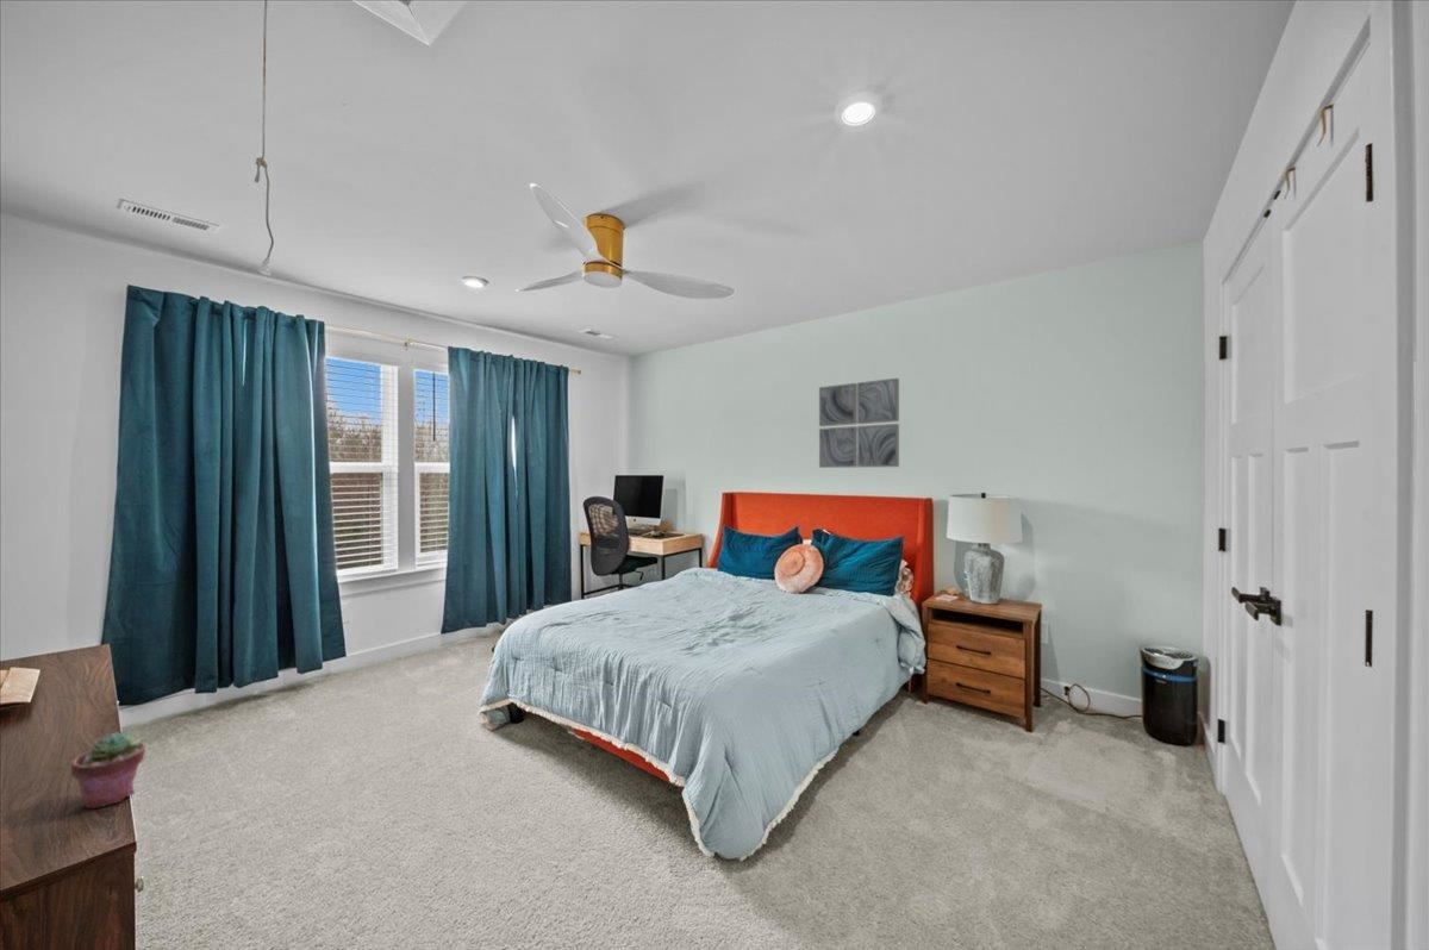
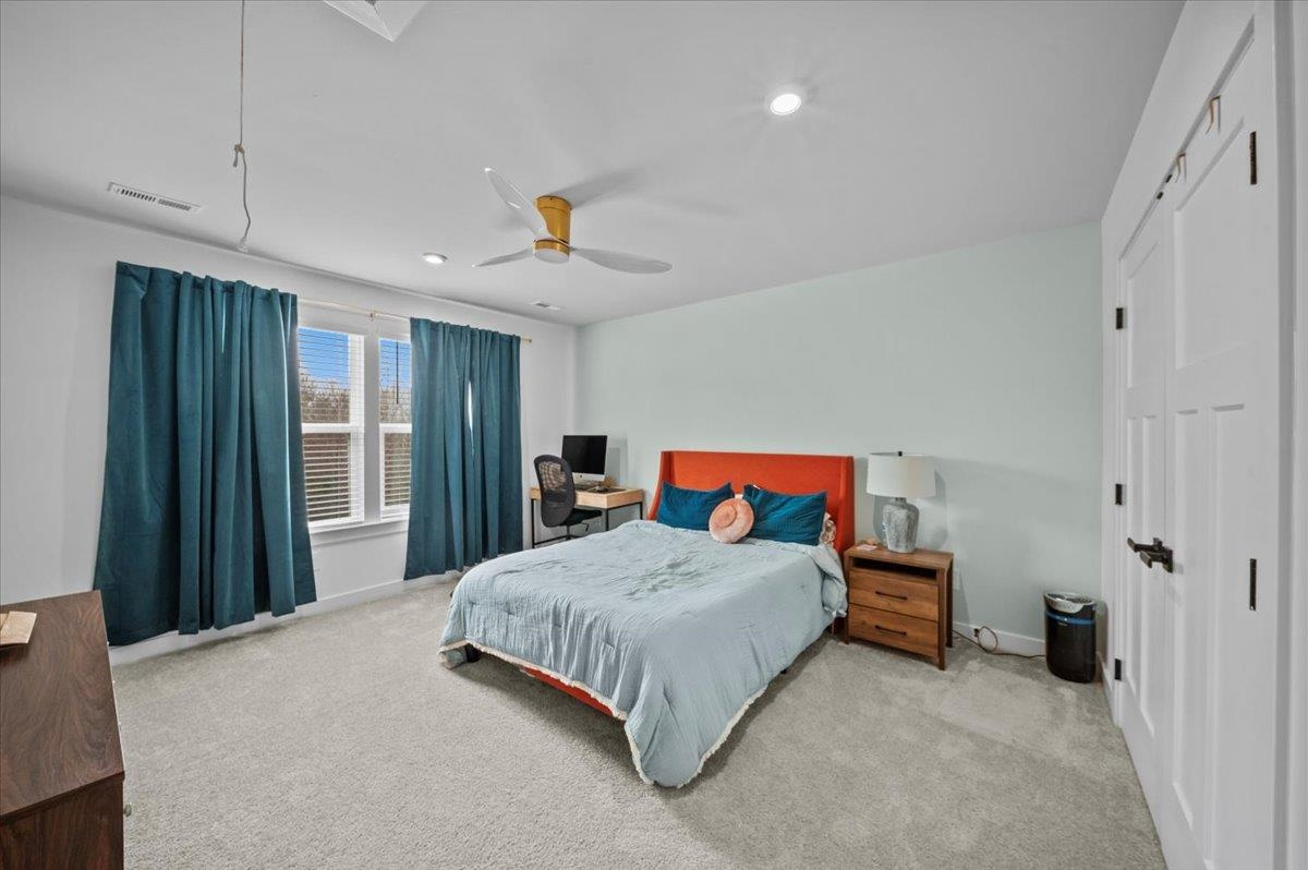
- wall art [818,377,900,469]
- potted succulent [70,730,146,810]
